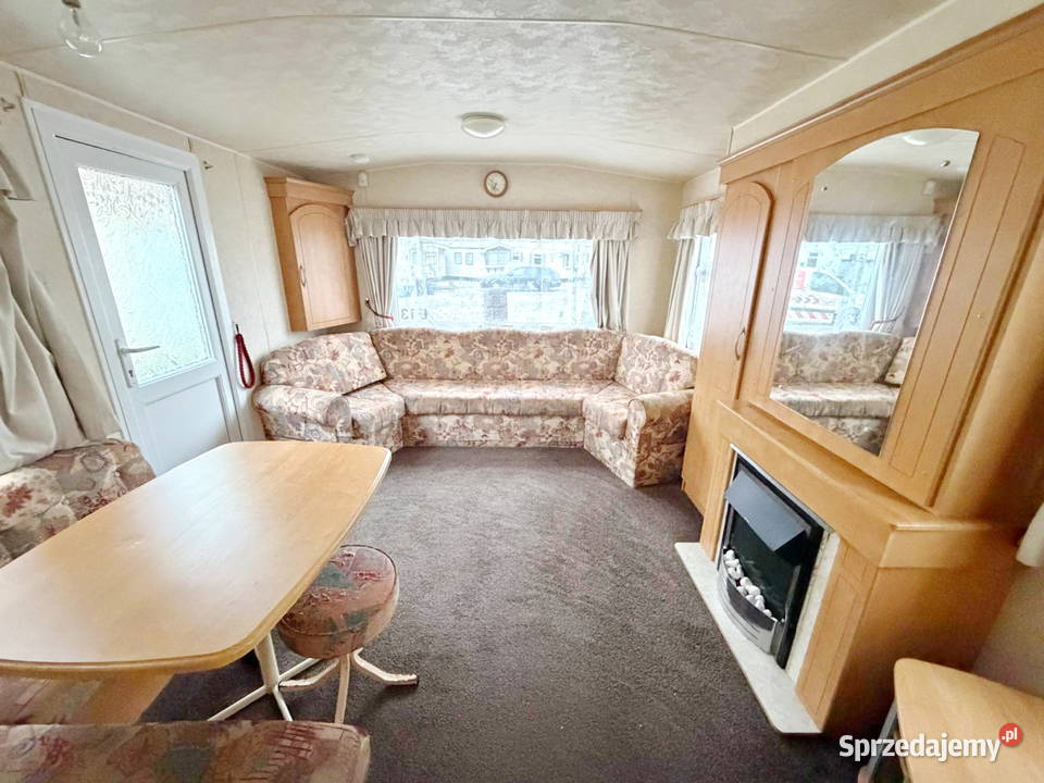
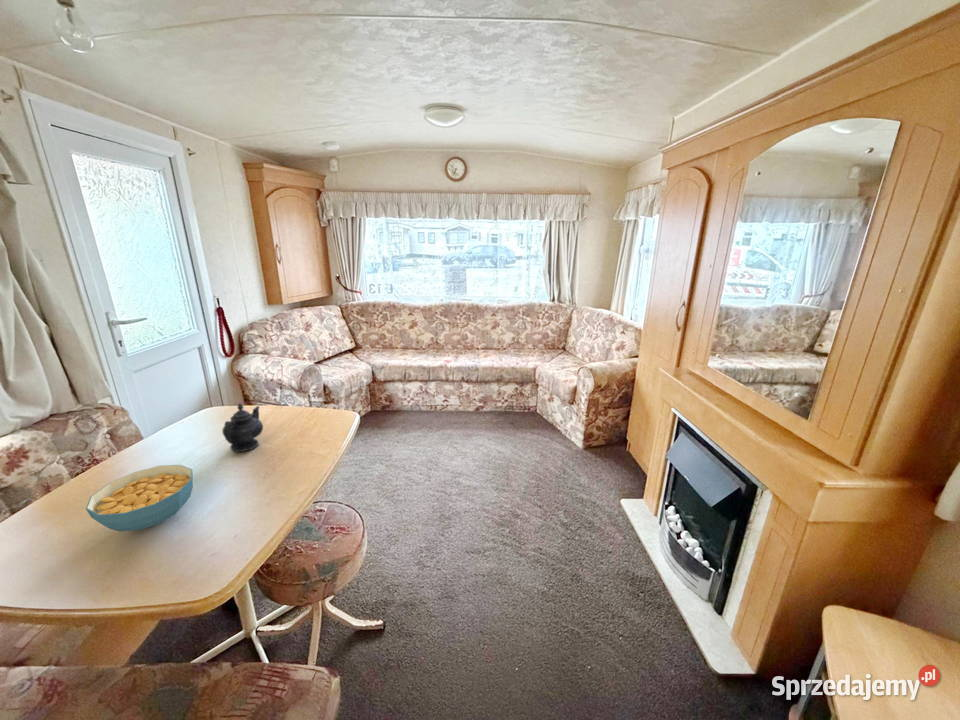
+ teapot [221,402,264,453]
+ cereal bowl [85,464,194,532]
